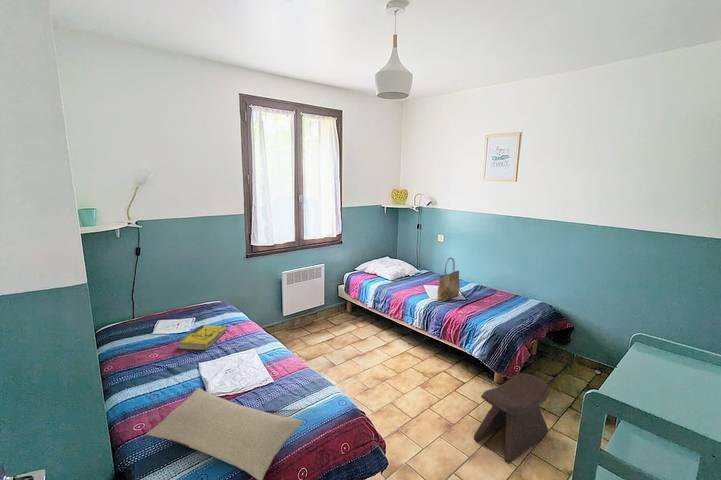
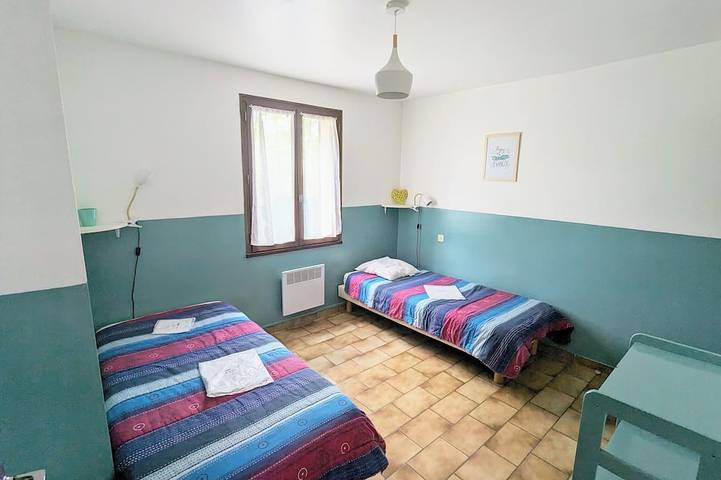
- book [177,324,227,351]
- pillow [145,387,304,480]
- stool [473,372,551,465]
- tote bag [437,257,461,302]
